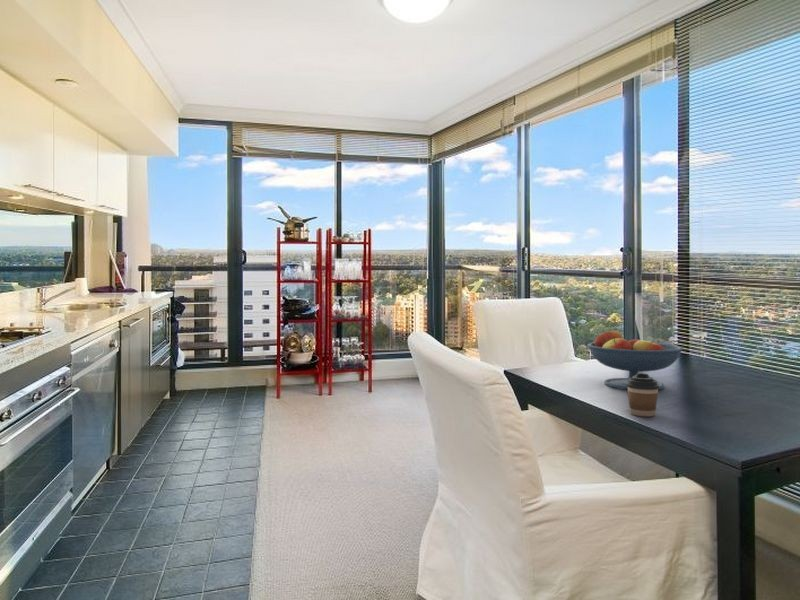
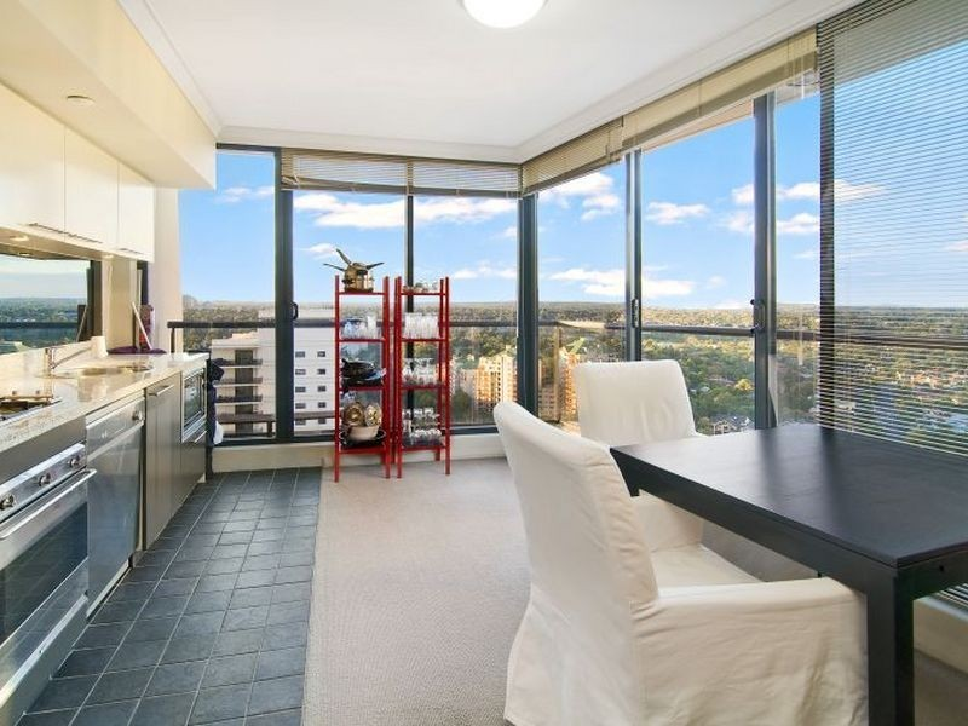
- fruit bowl [587,329,684,390]
- coffee cup [626,372,659,417]
